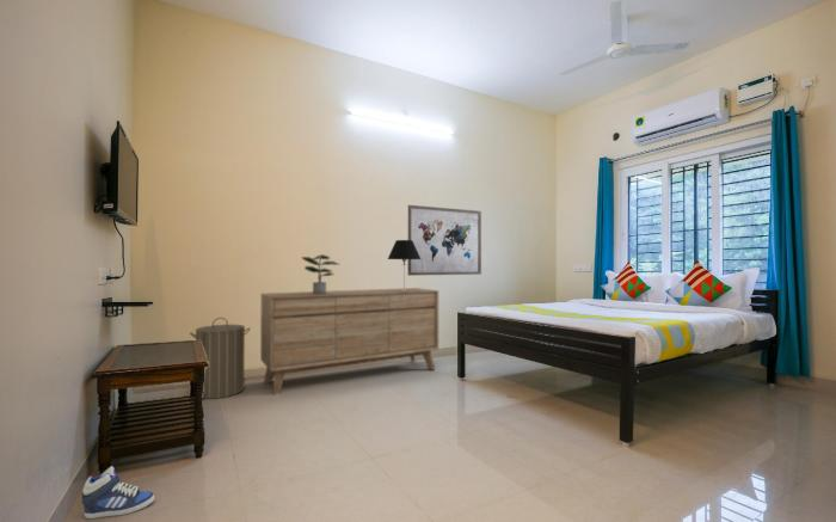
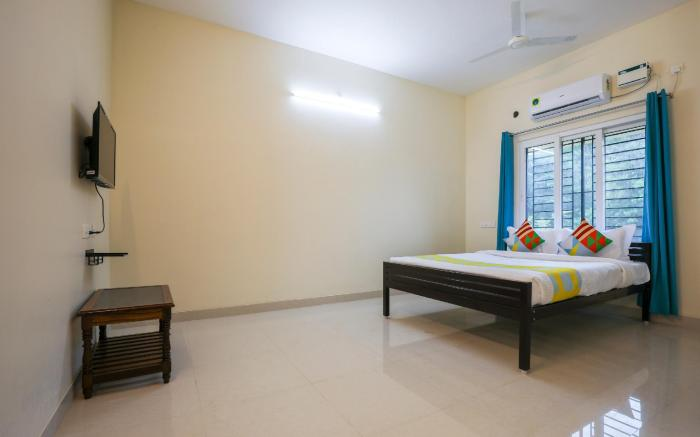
- laundry hamper [189,317,251,400]
- wall art [407,204,482,276]
- sneaker [81,465,155,520]
- table lamp [387,239,420,290]
- sideboard [259,287,439,395]
- potted plant [301,253,339,294]
